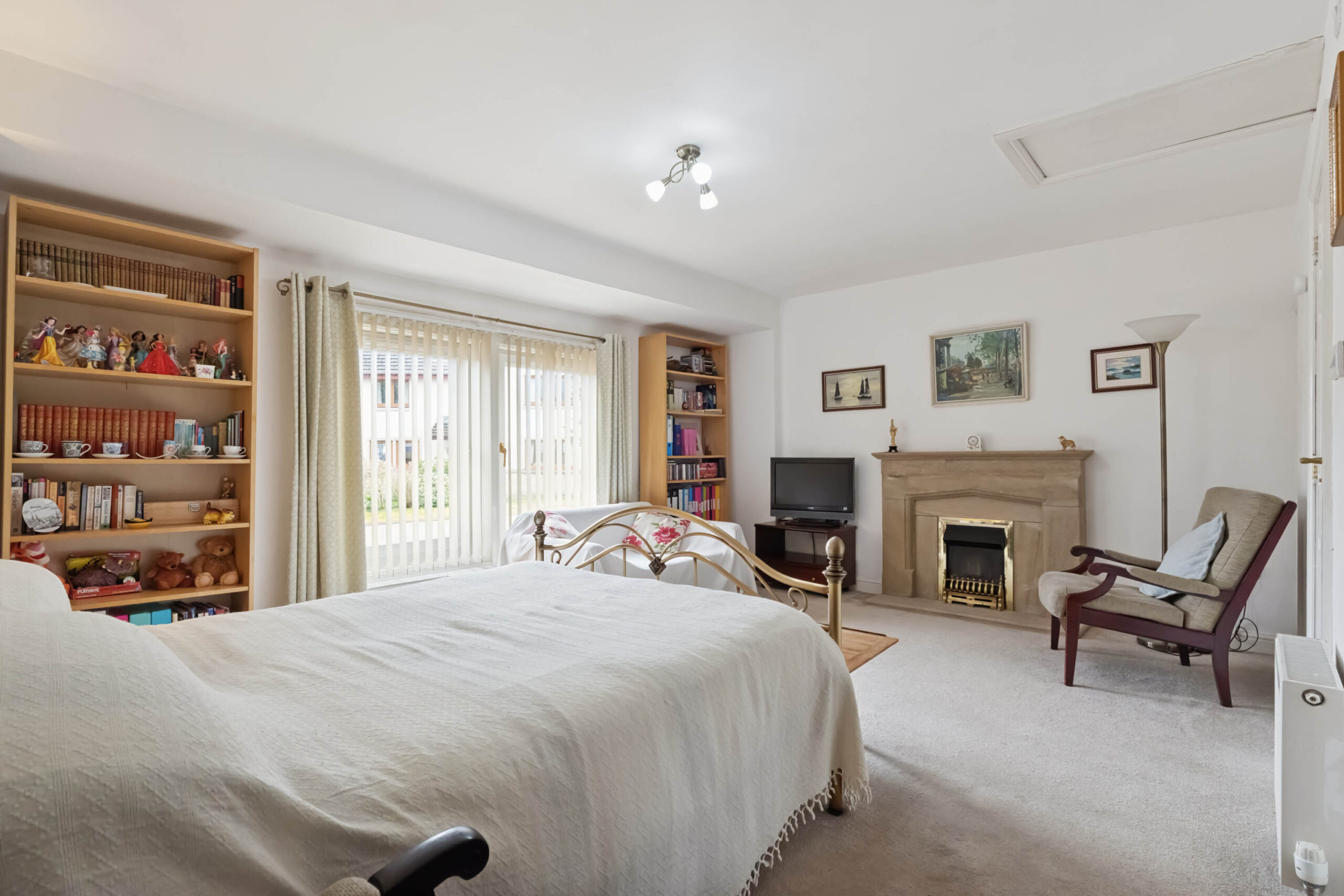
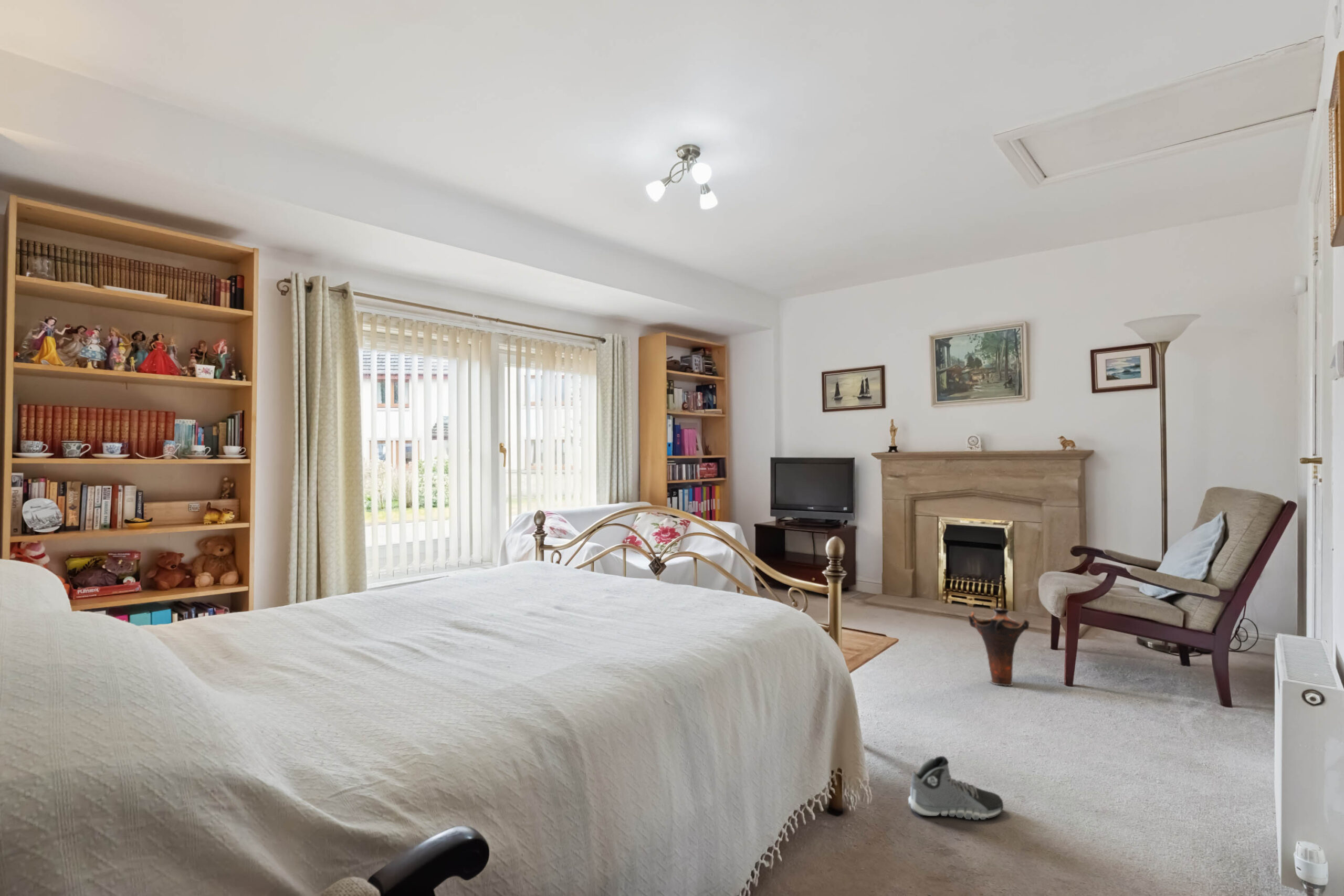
+ sneaker [908,756,1004,821]
+ vase [968,608,1030,687]
